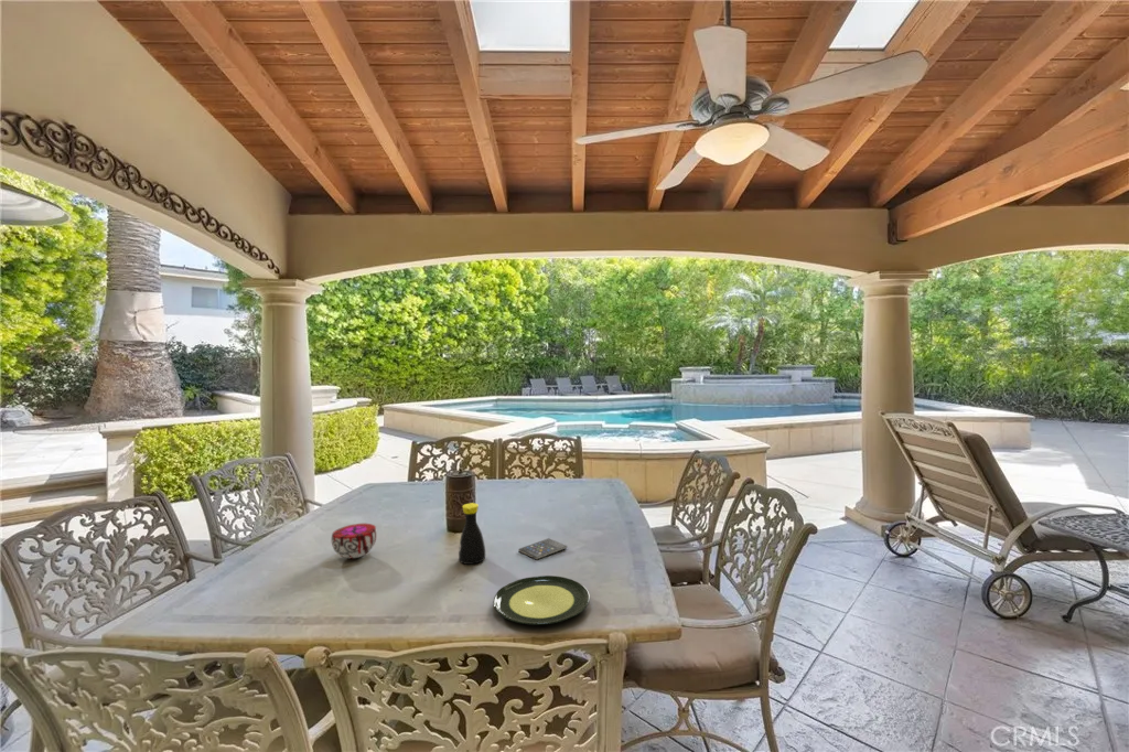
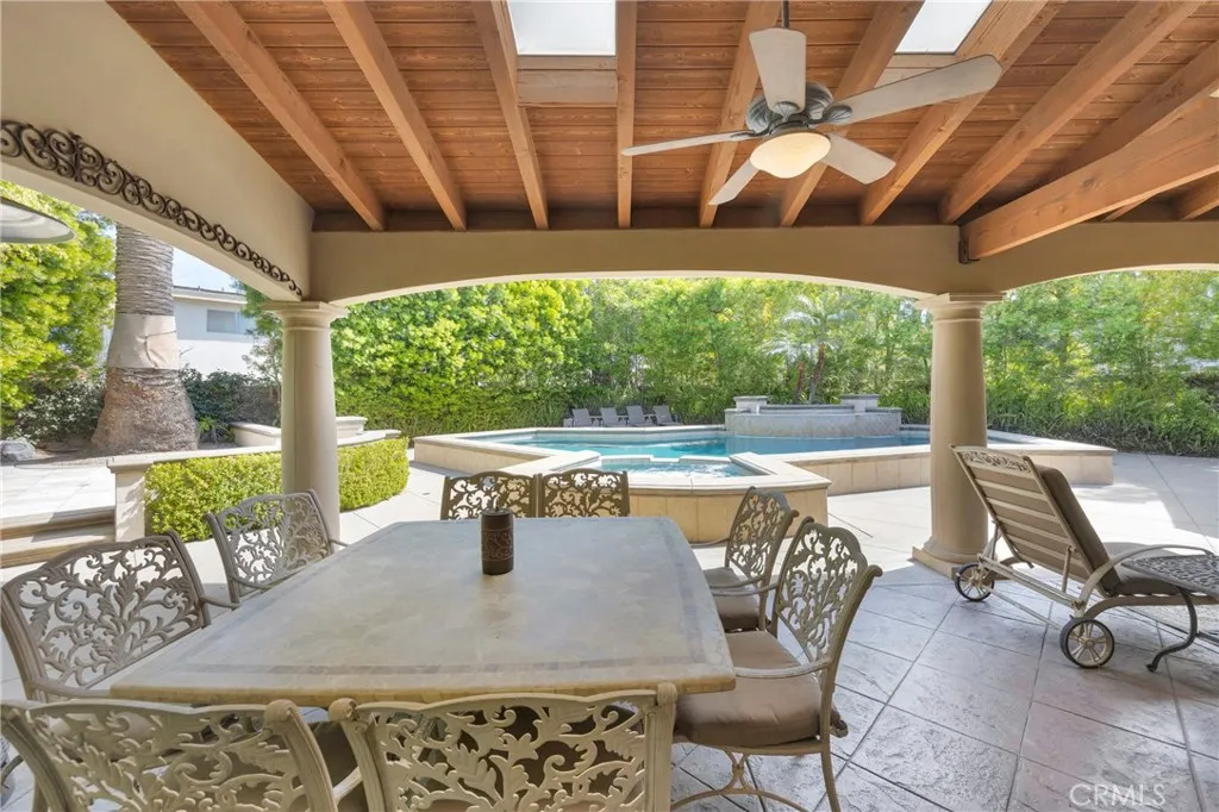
- smartphone [517,537,568,561]
- bottle [458,502,486,566]
- decorative bowl [331,523,378,559]
- plate [492,574,591,626]
